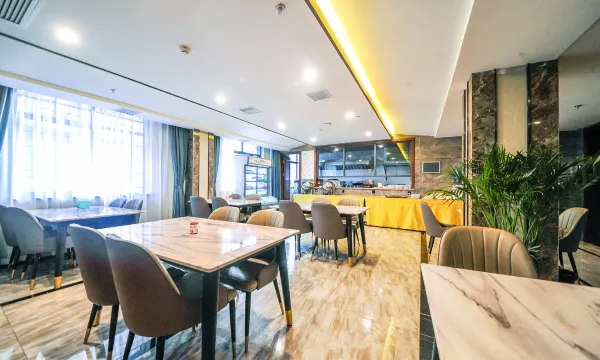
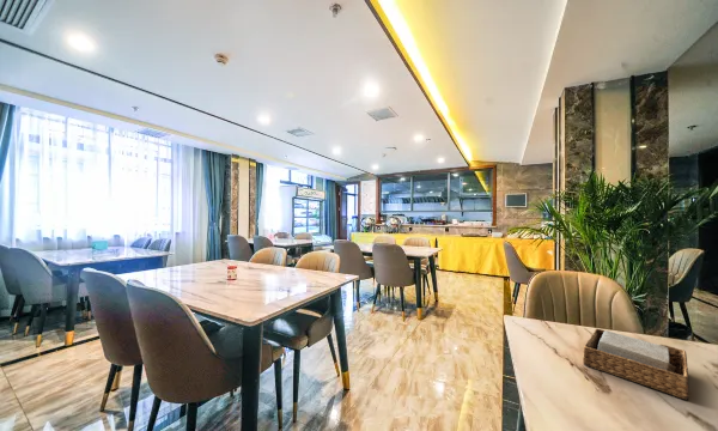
+ napkin holder [582,328,690,401]
